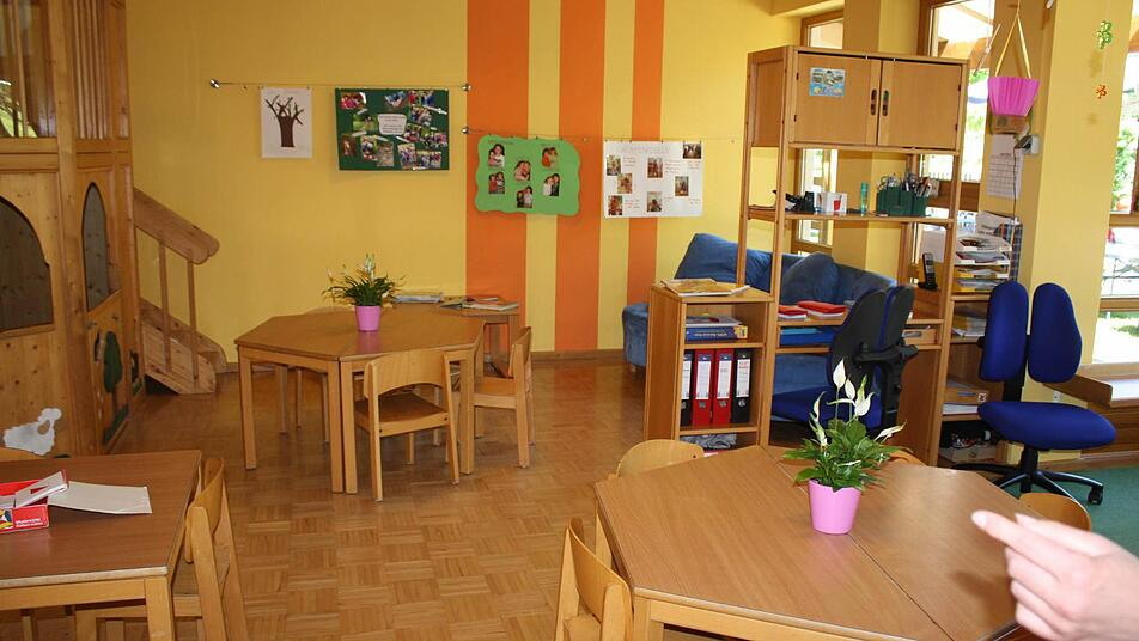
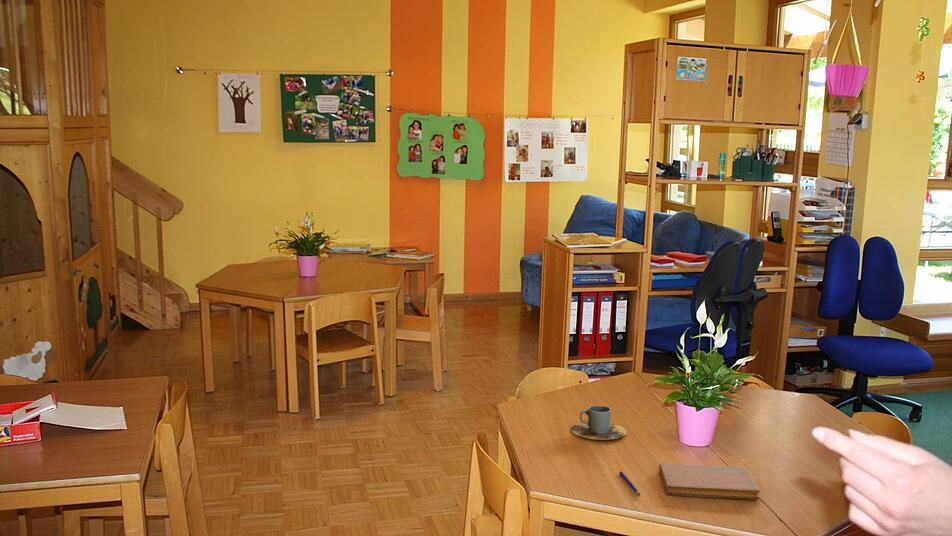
+ notebook [658,462,761,500]
+ pen [618,470,641,497]
+ cup [570,404,627,441]
